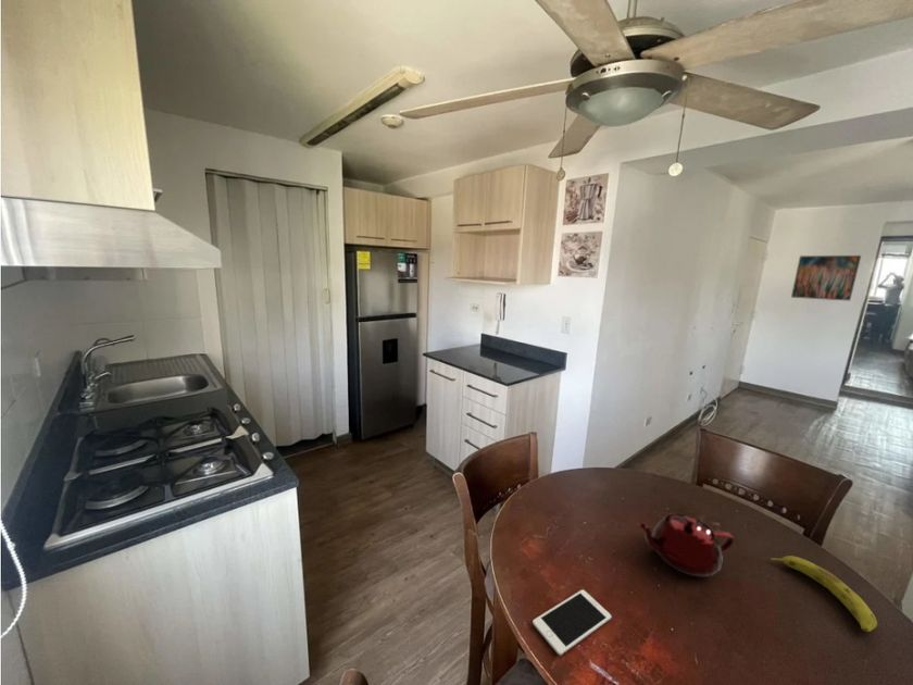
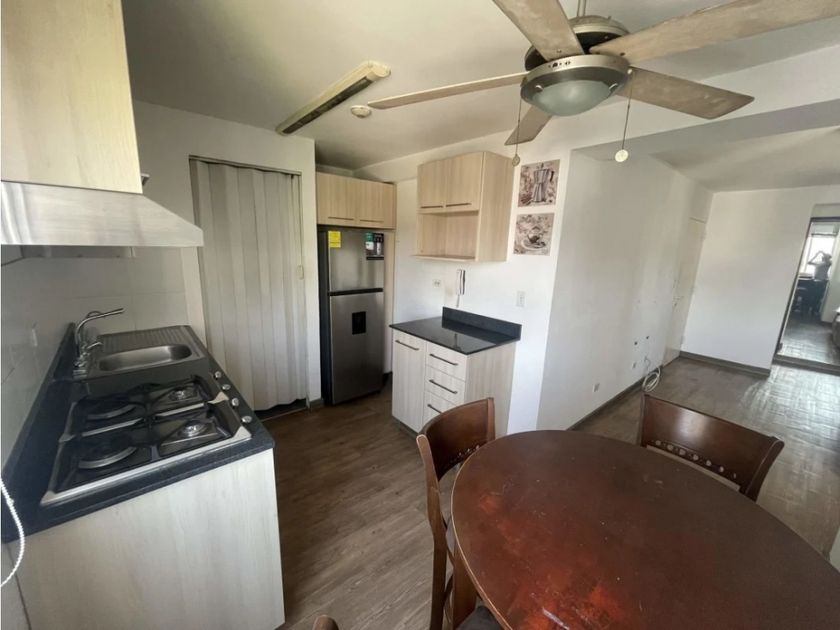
- teapot [636,512,735,577]
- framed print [790,254,862,302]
- cell phone [531,588,612,657]
- fruit [770,555,878,633]
